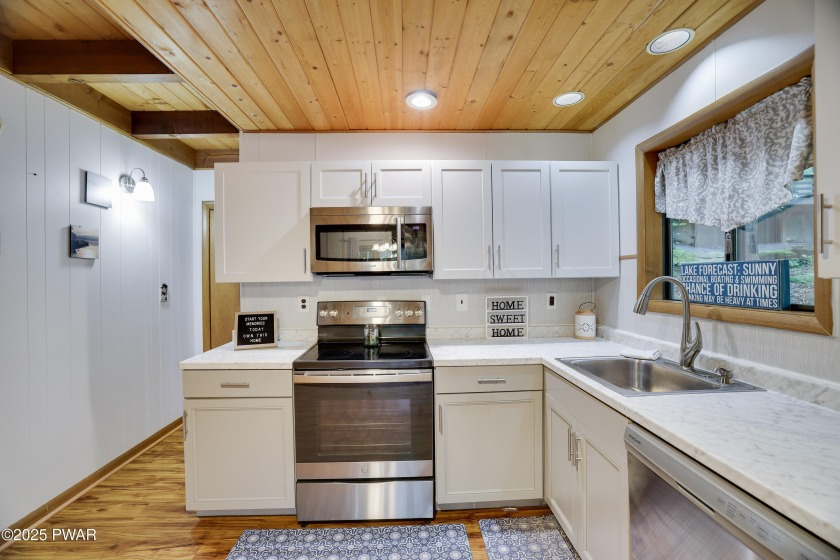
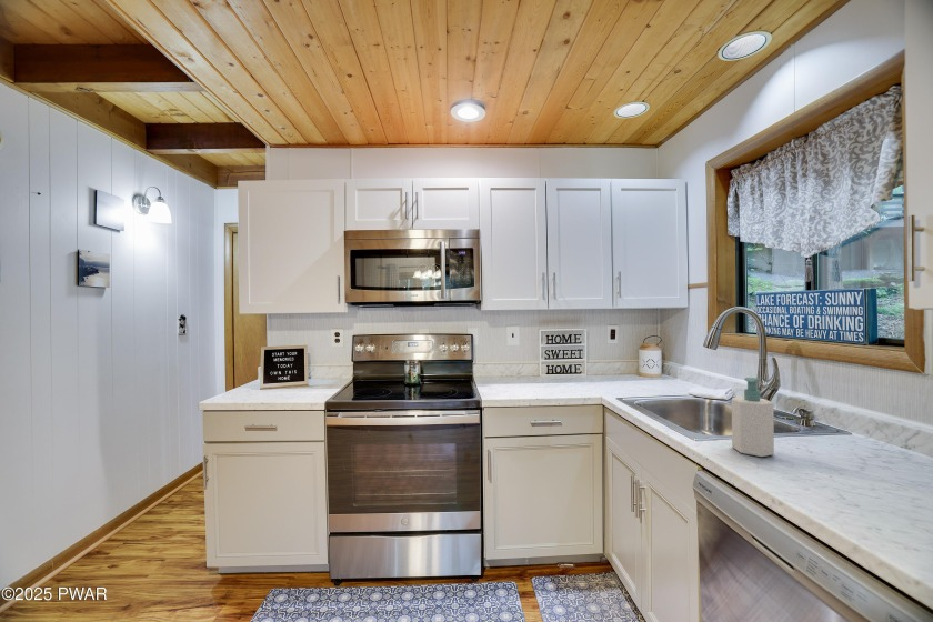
+ soap bottle [731,377,775,458]
